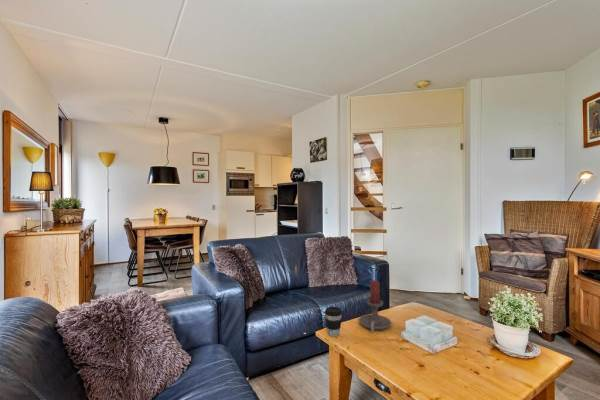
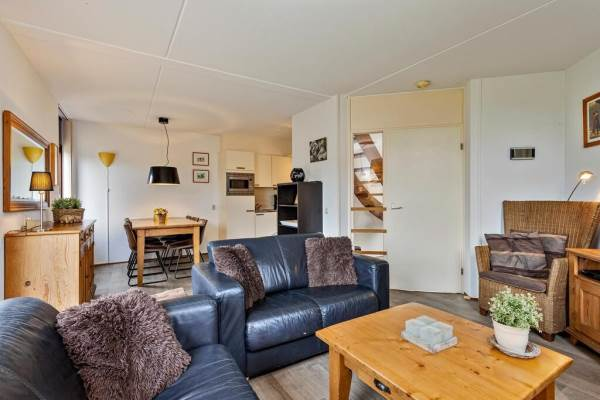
- coffee cup [324,306,343,338]
- candle holder [358,279,392,333]
